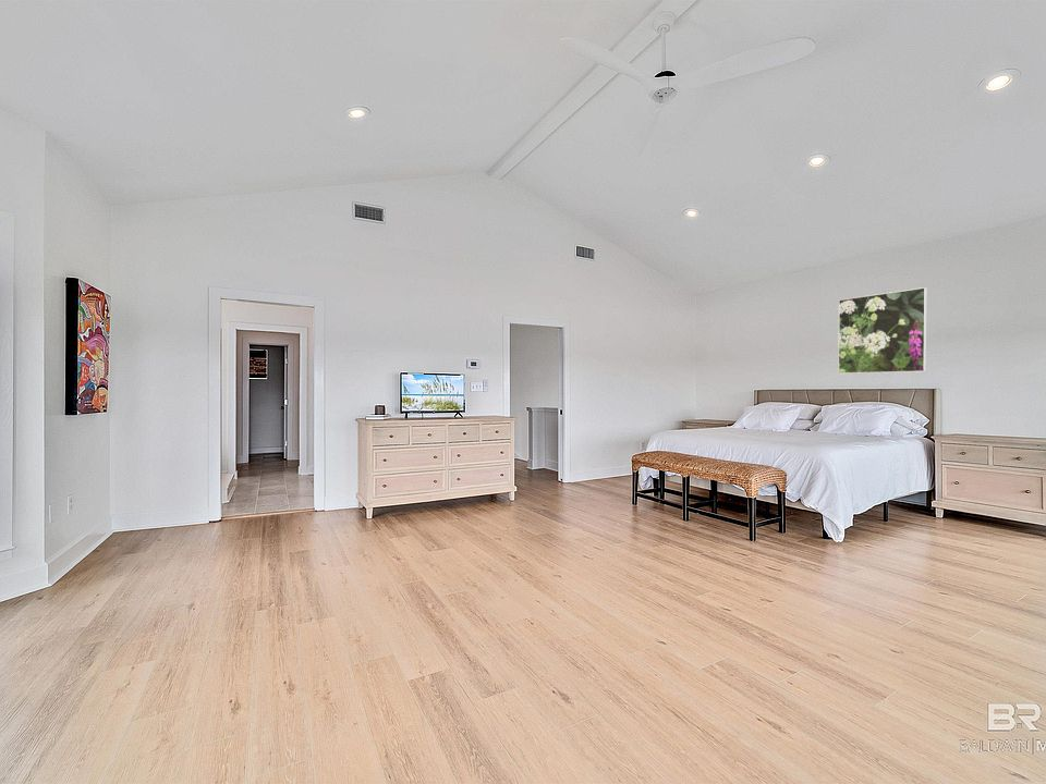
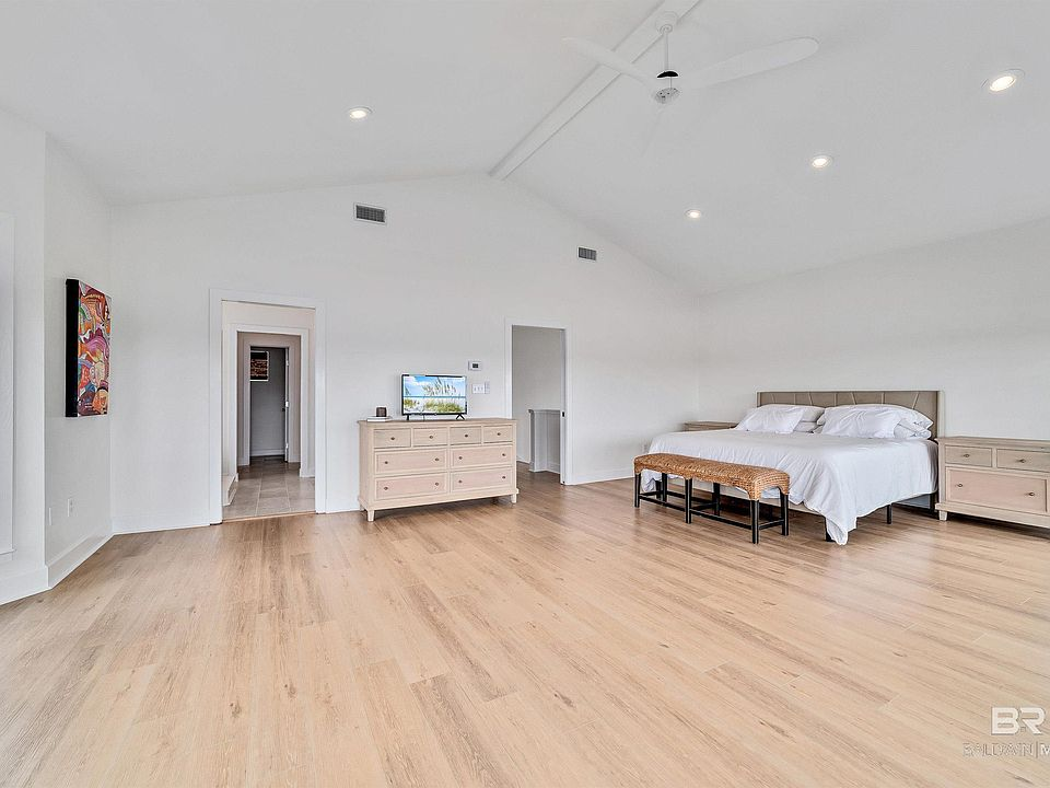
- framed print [837,286,927,375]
